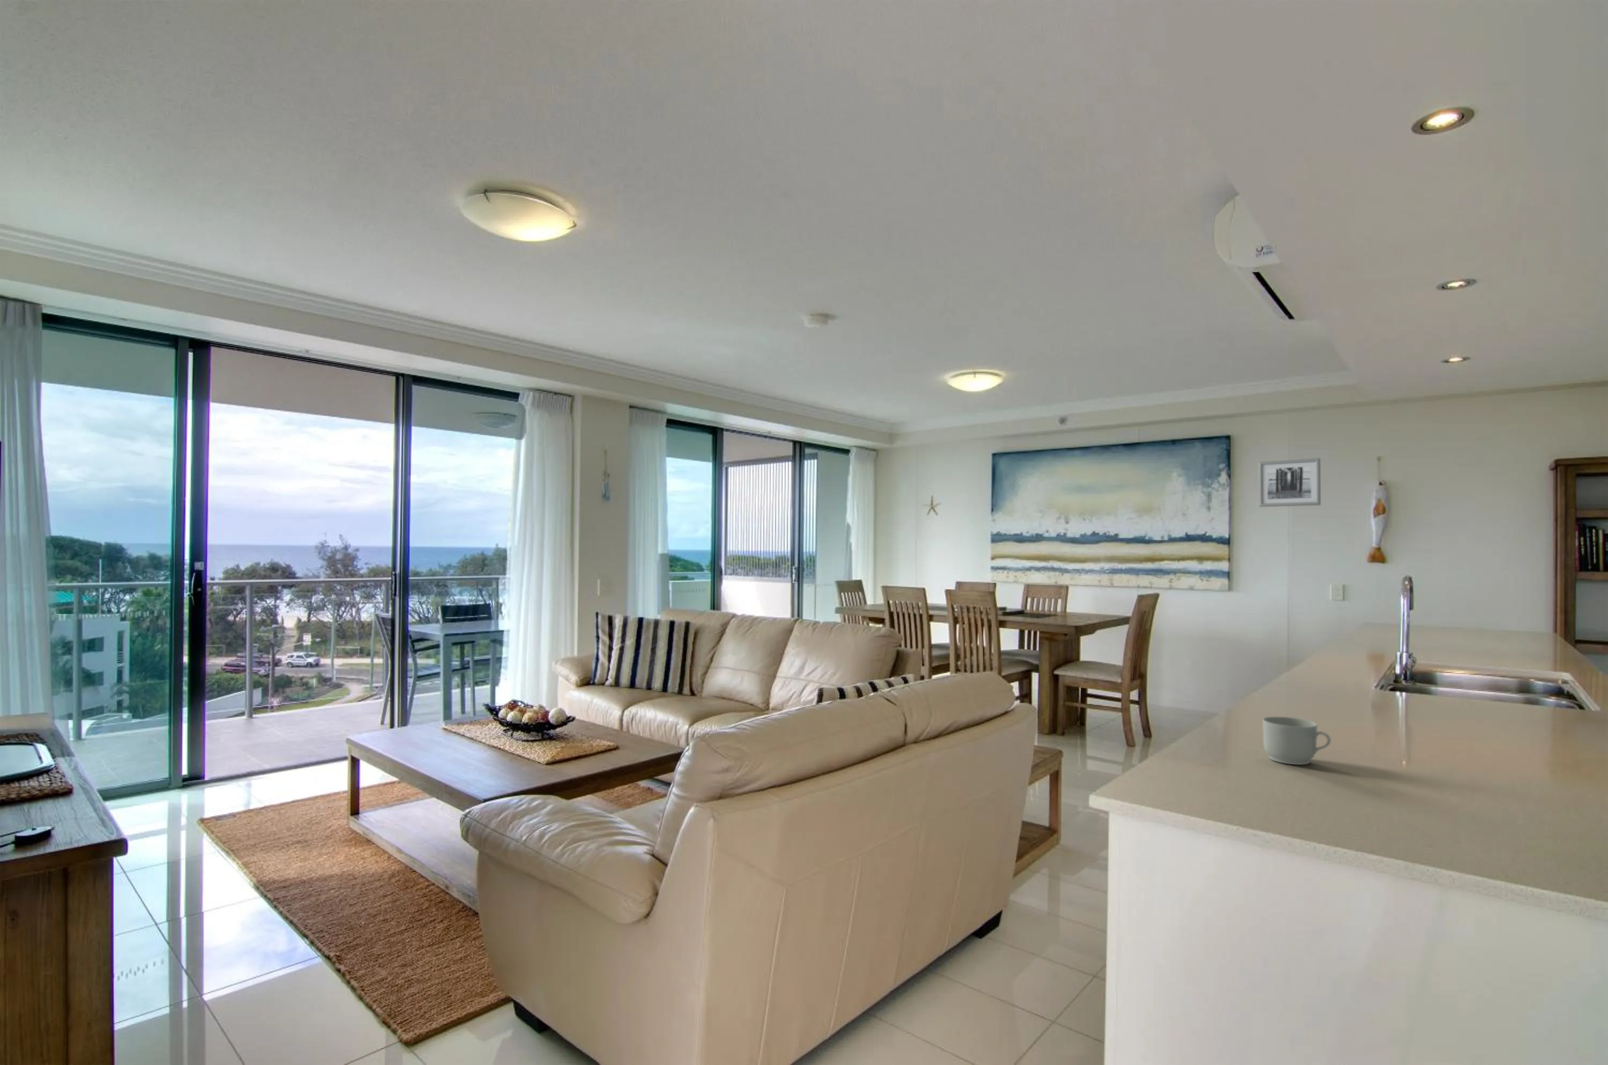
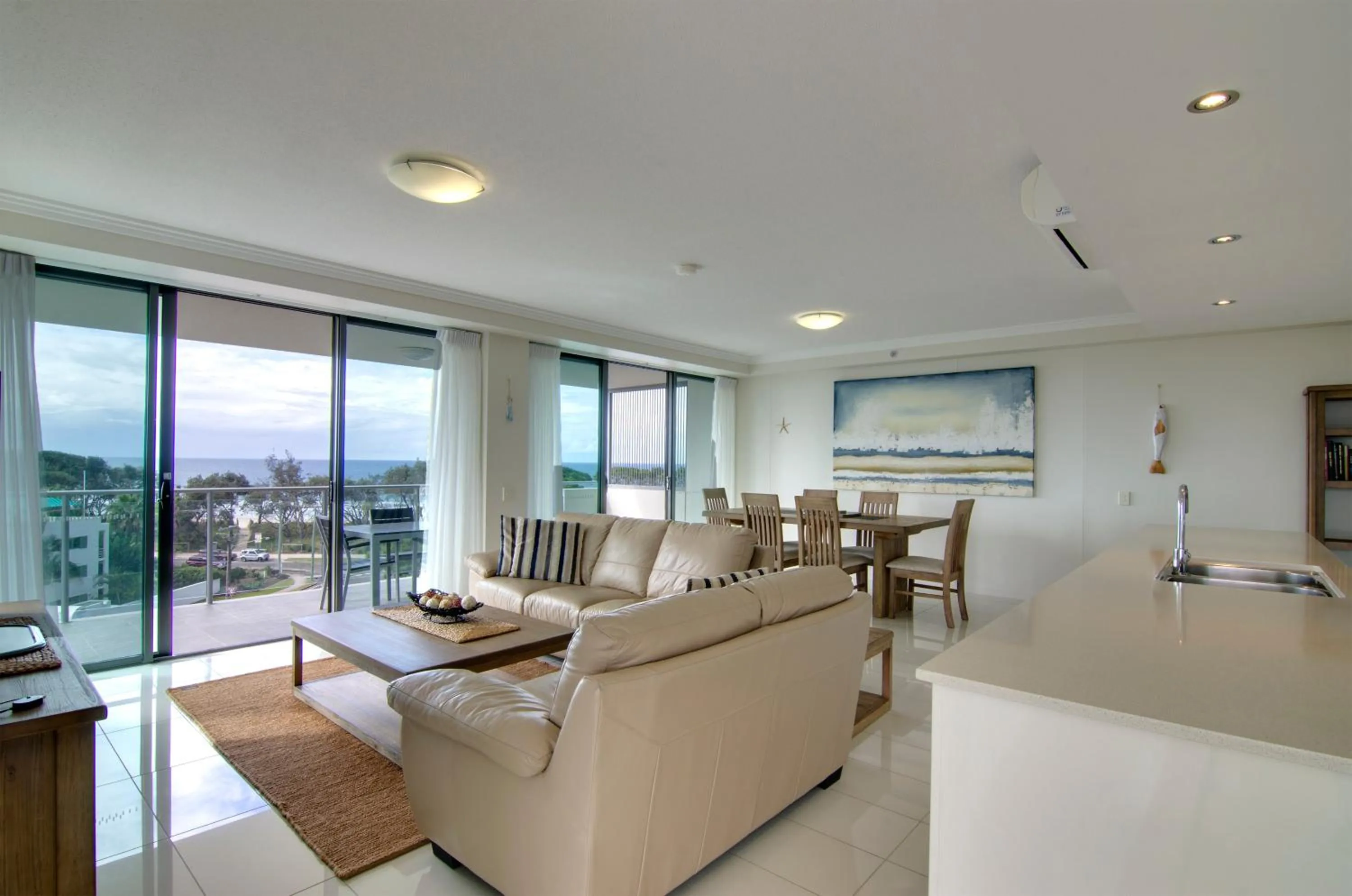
- wall art [1258,458,1321,508]
- mug [1262,717,1331,765]
